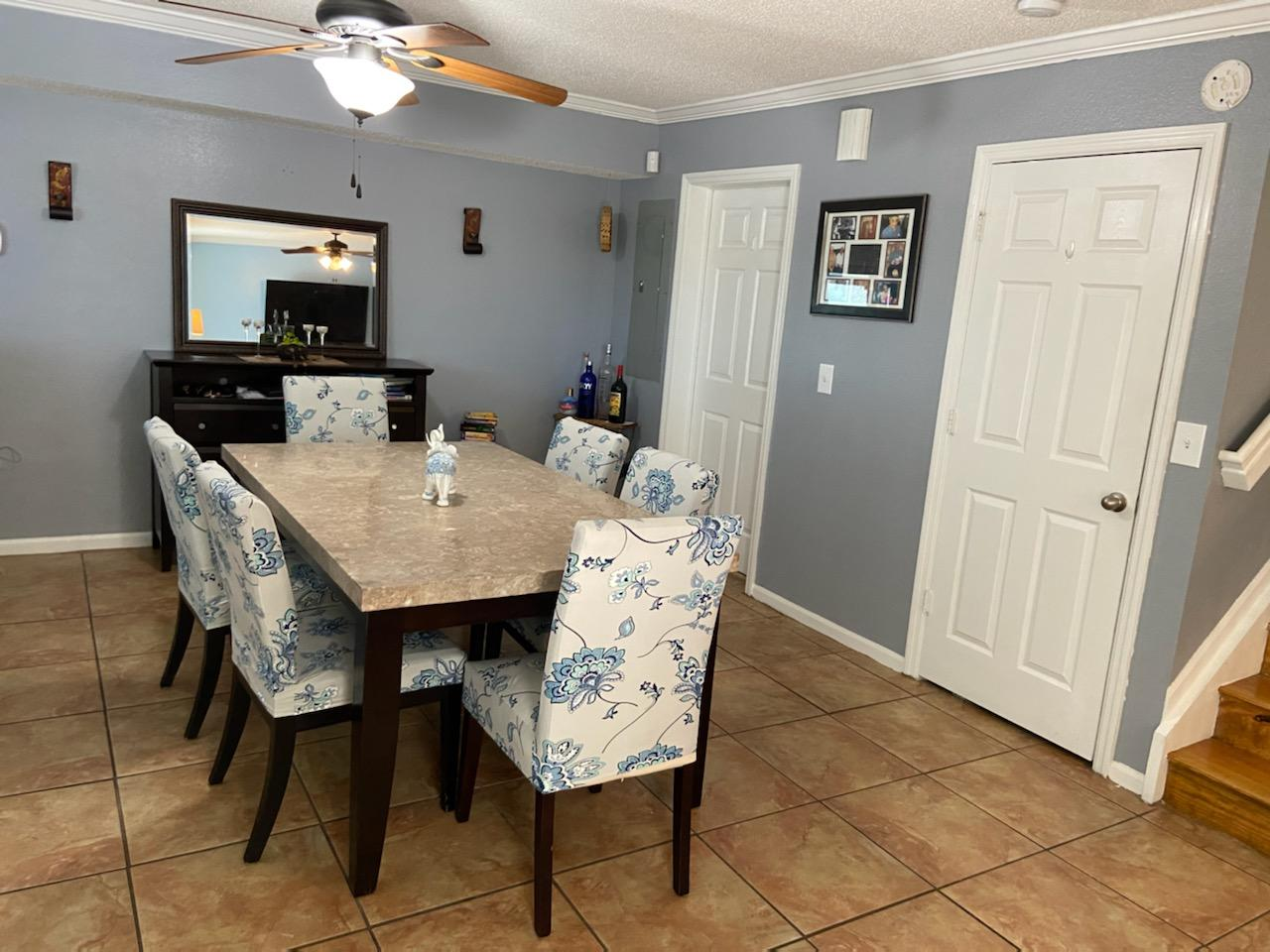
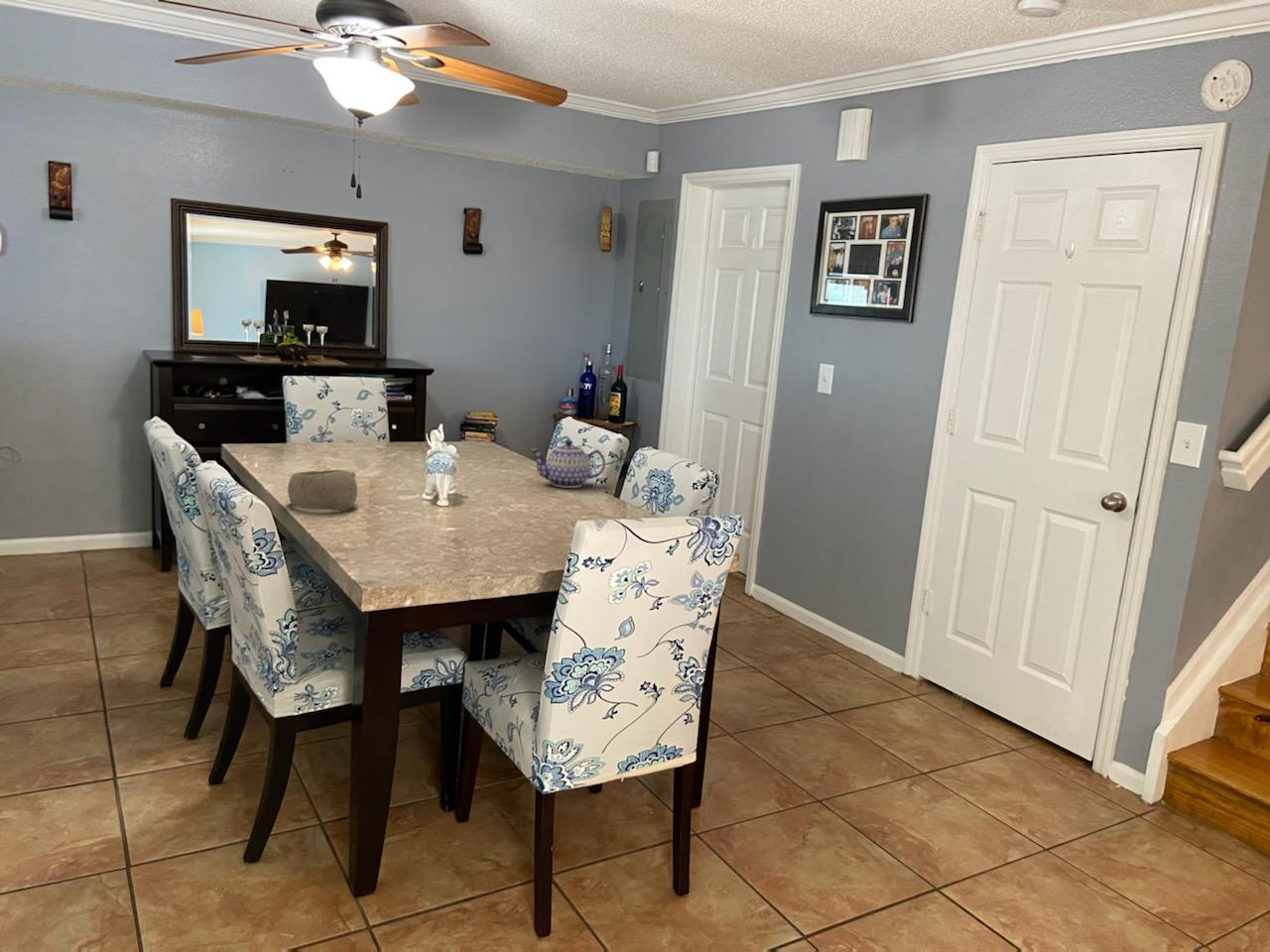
+ bowl [287,469,358,512]
+ teapot [529,439,606,489]
